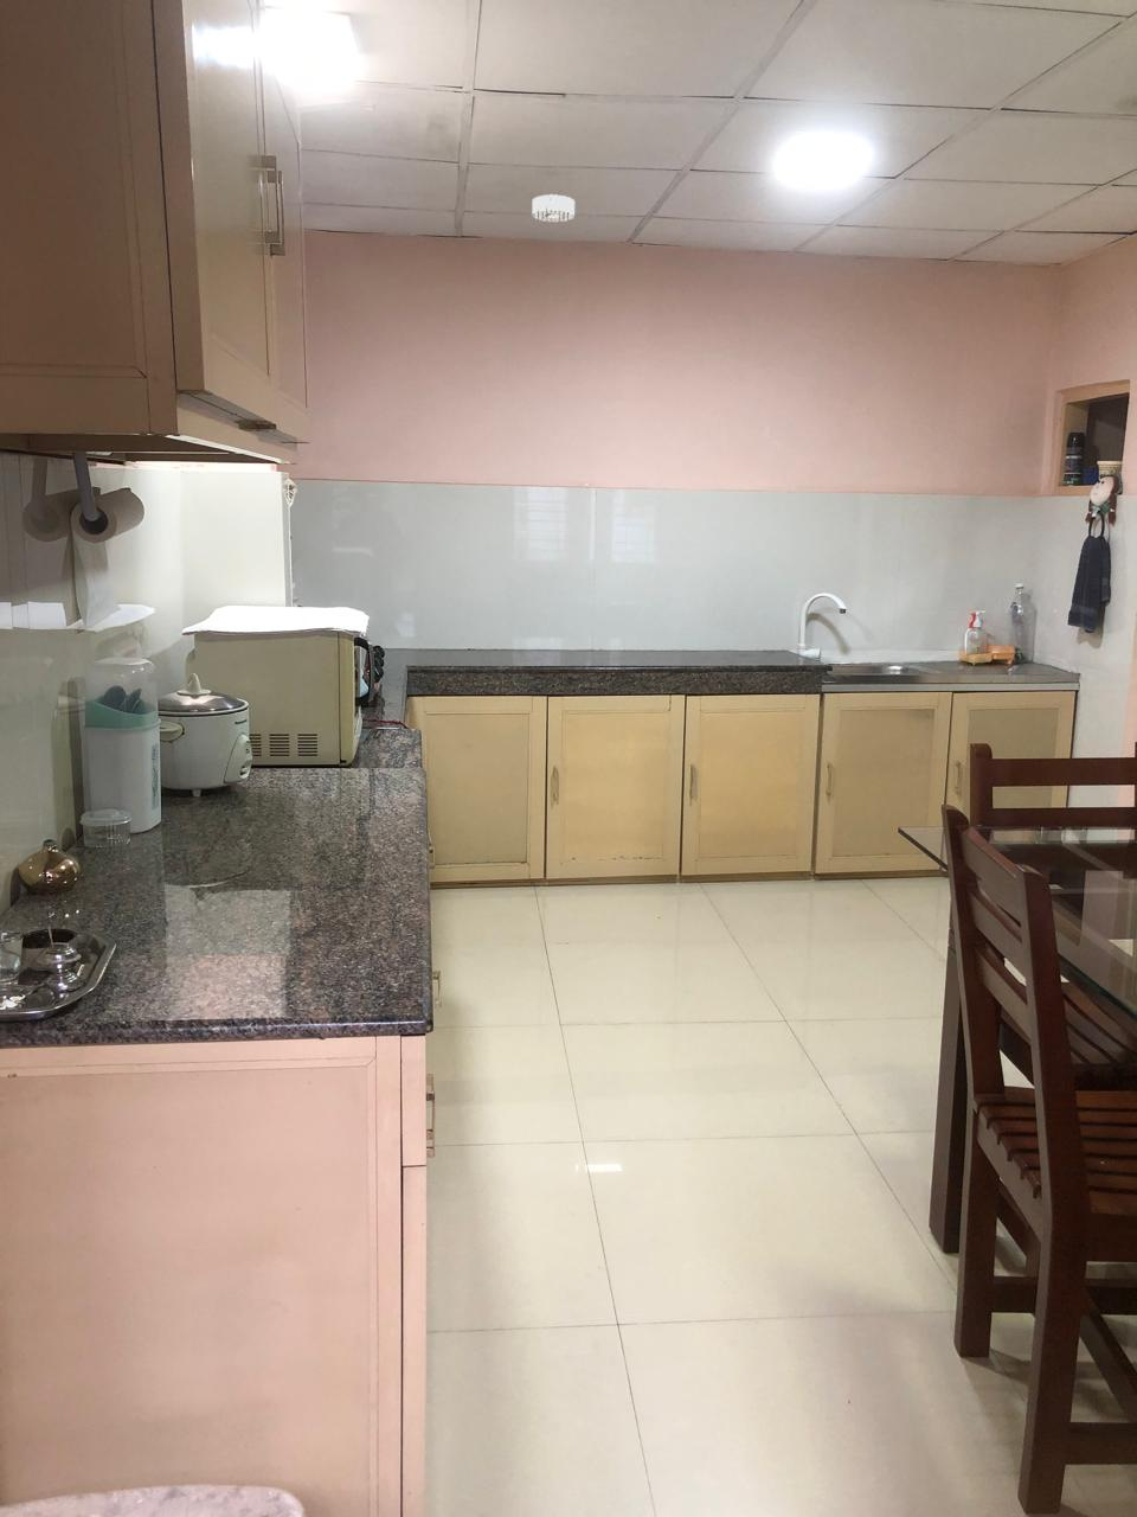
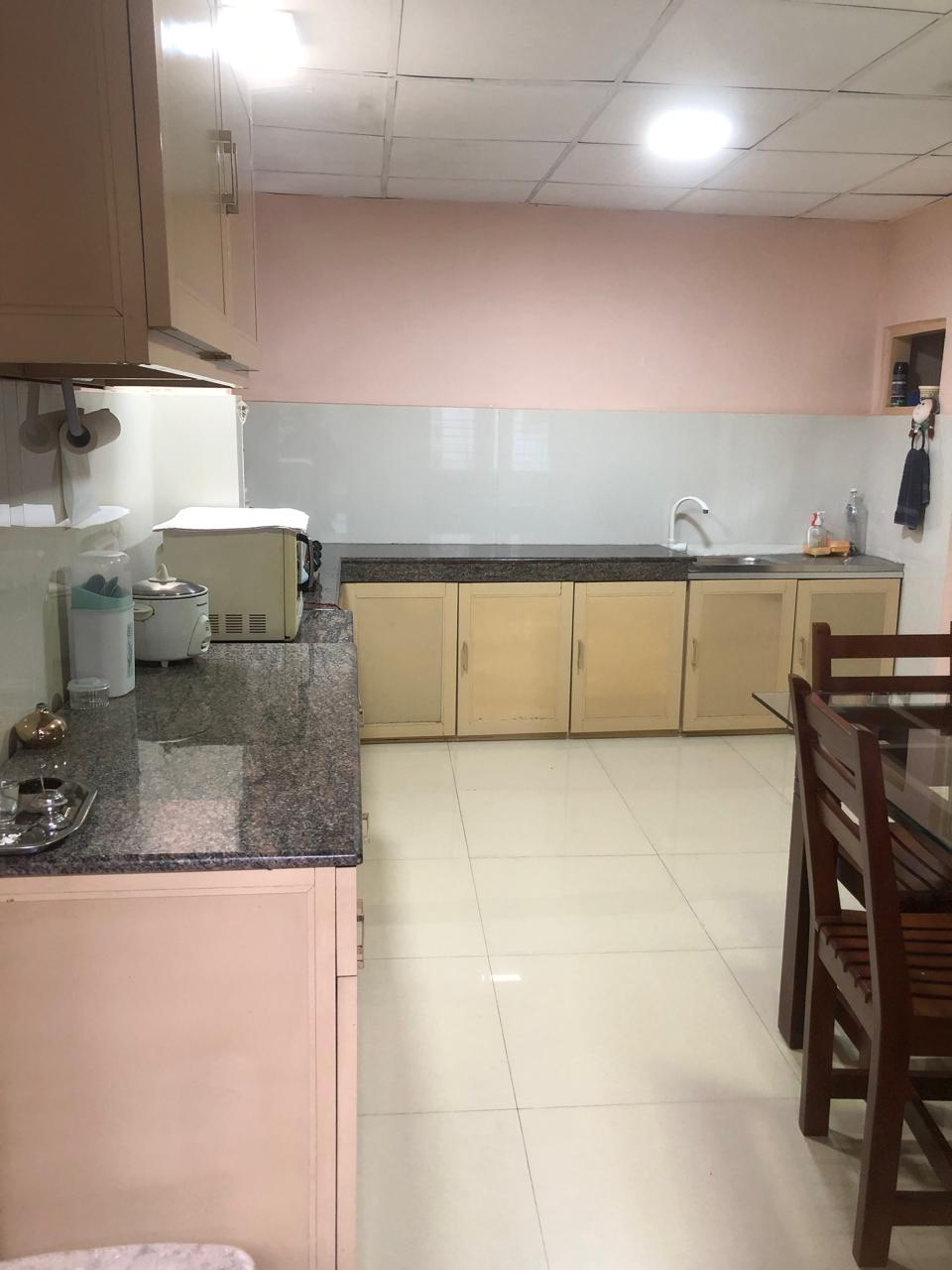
- smoke detector [530,194,576,223]
